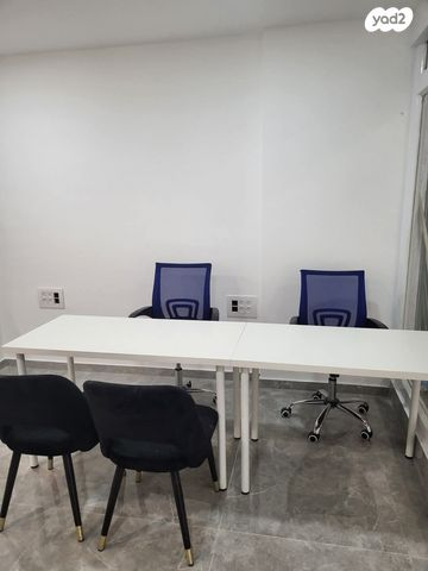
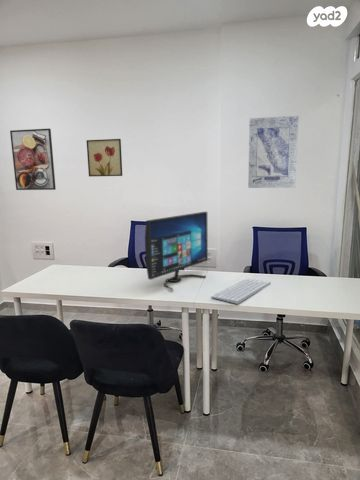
+ computer keyboard [210,278,272,305]
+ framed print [9,128,57,191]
+ wall art [247,115,300,189]
+ wall art [85,138,123,177]
+ computer monitor [144,211,209,292]
